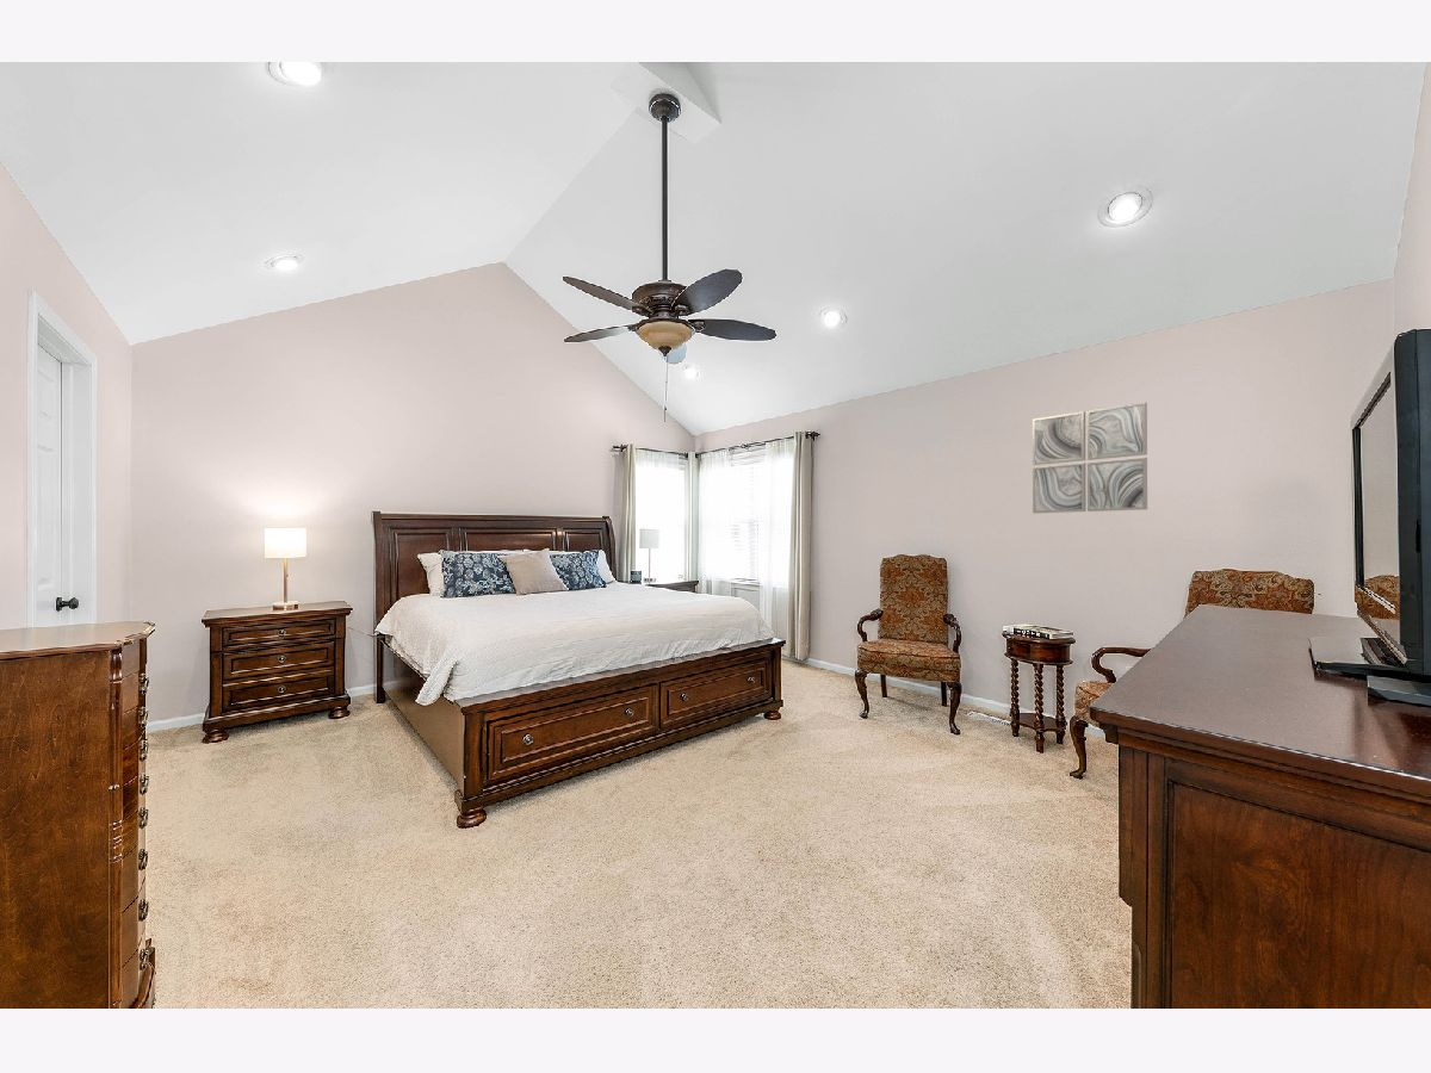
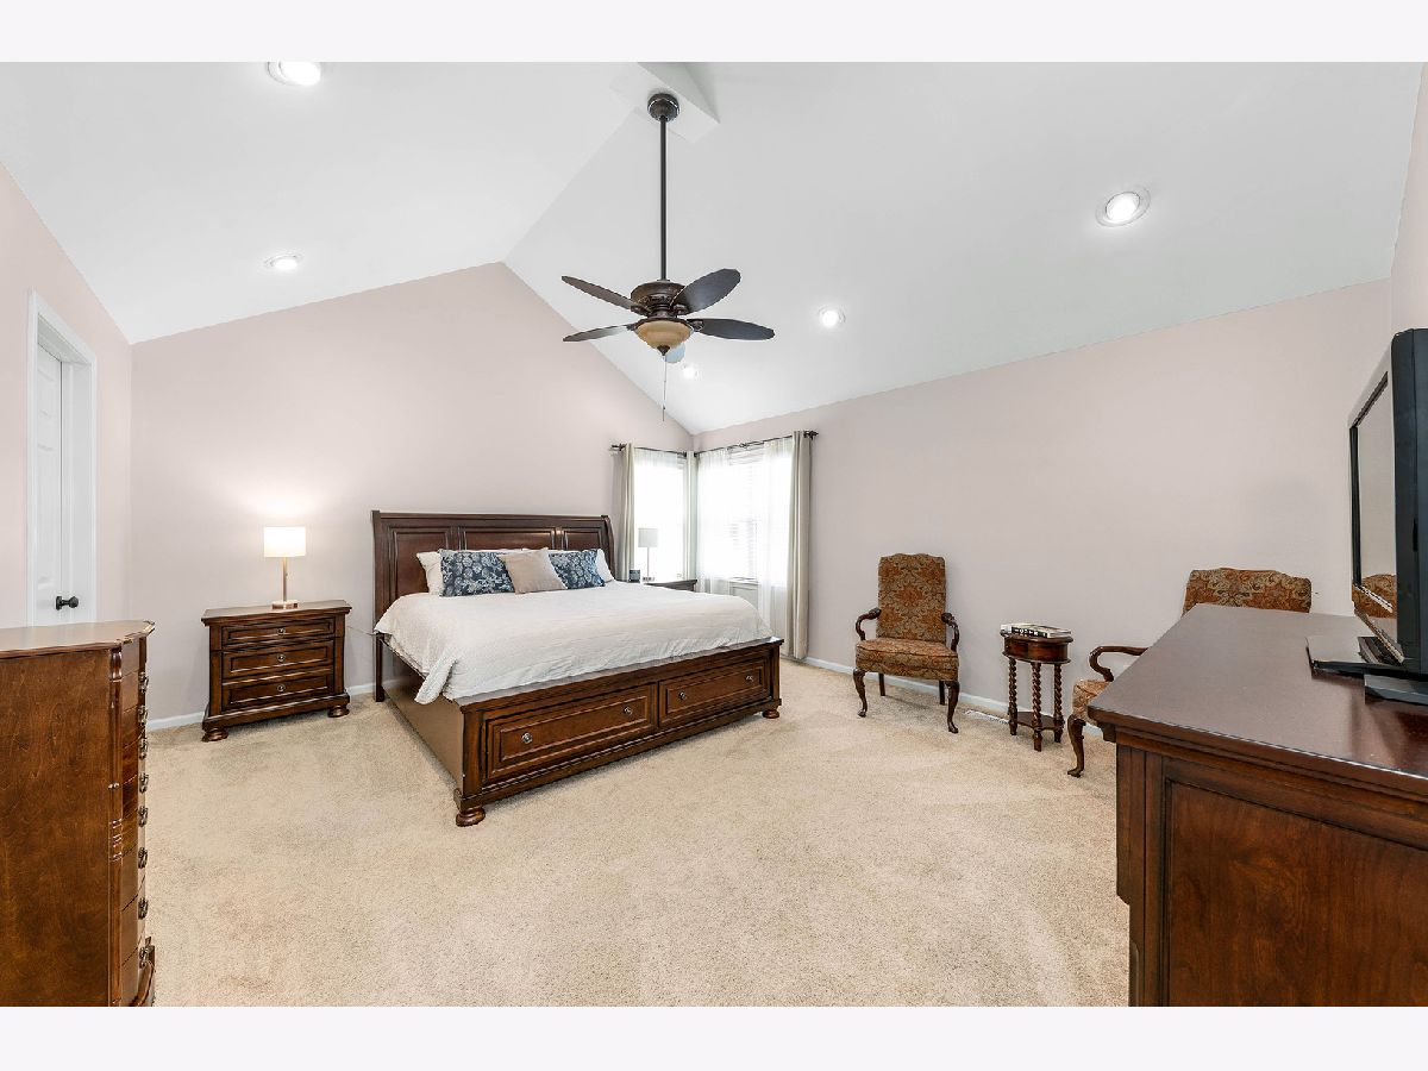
- wall art [1032,401,1148,514]
